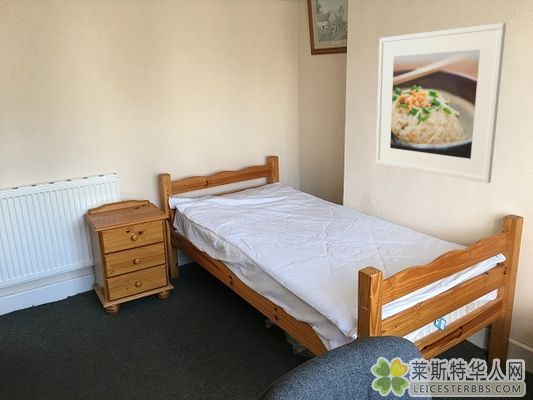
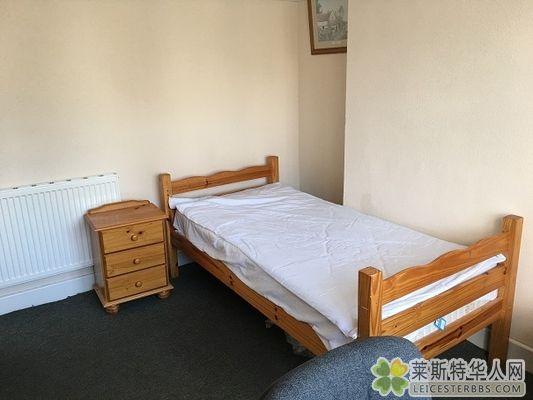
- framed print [375,22,507,184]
